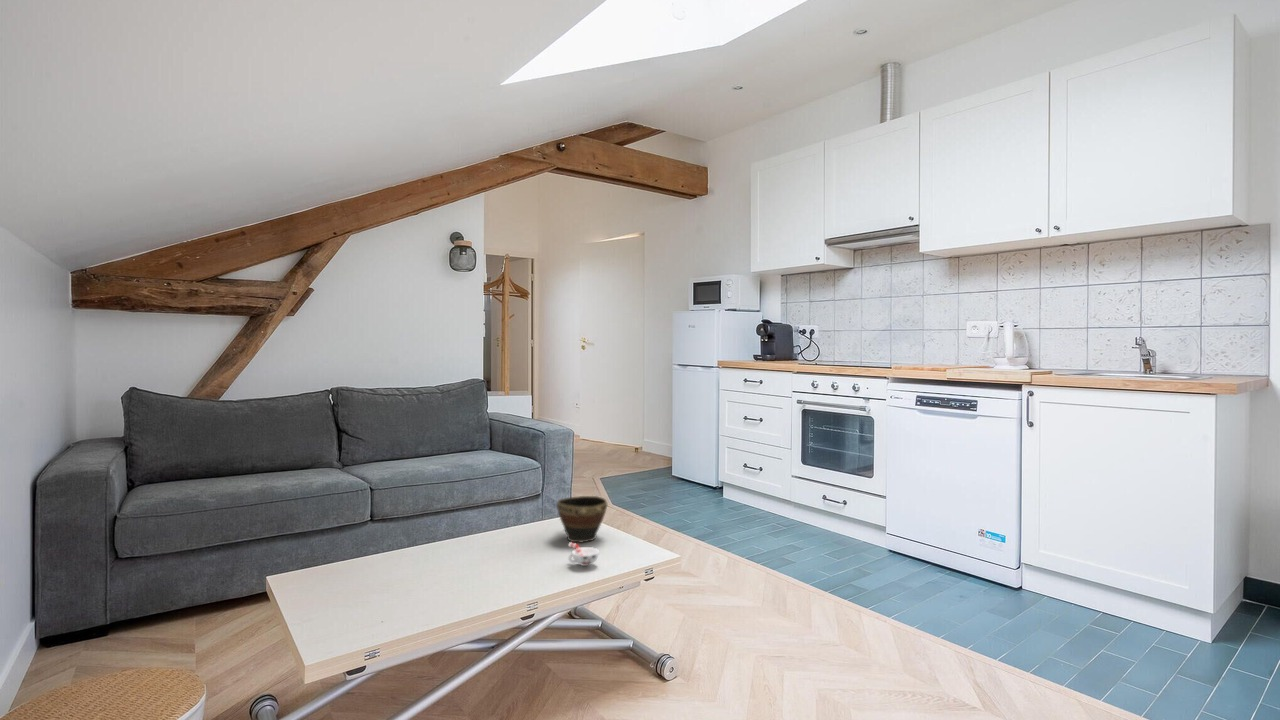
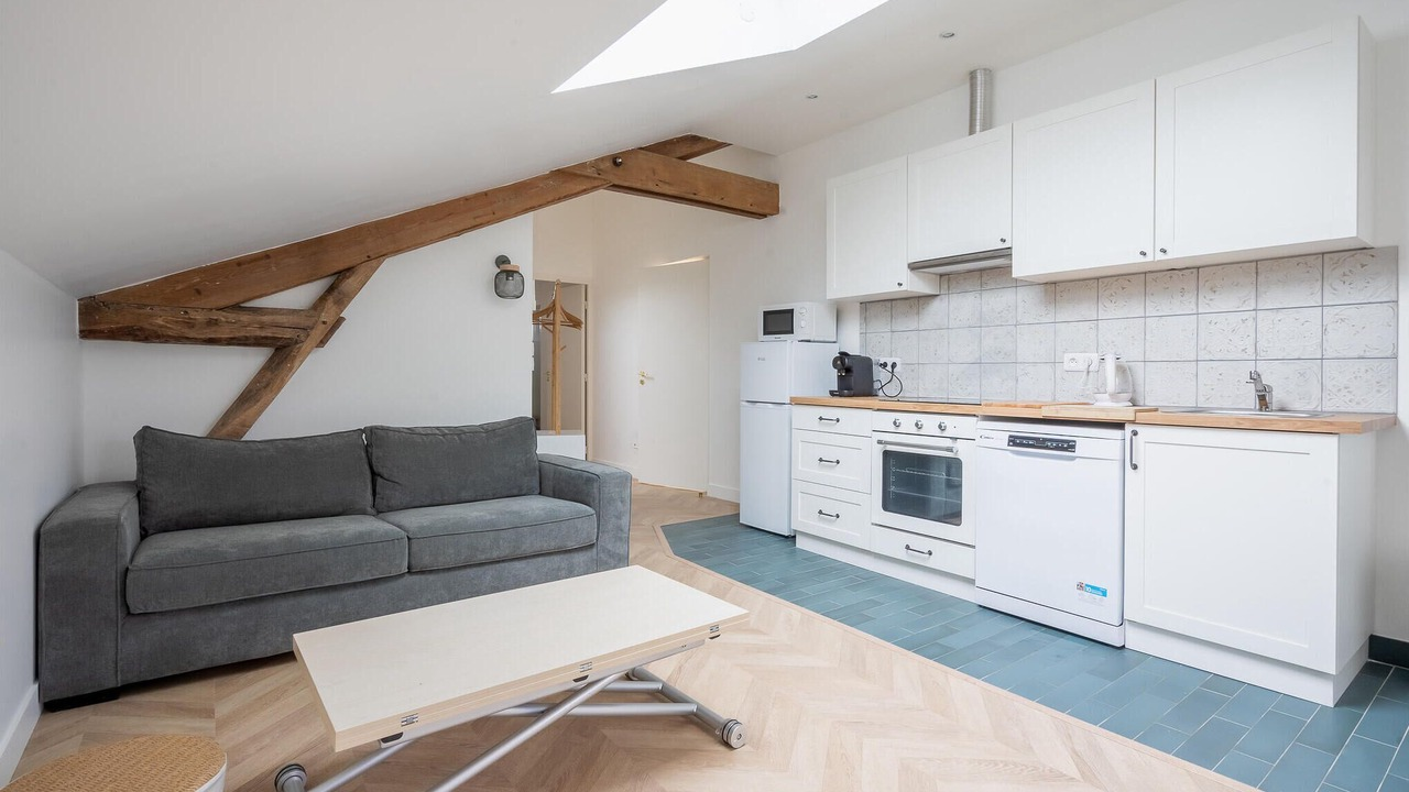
- bowl [556,495,608,544]
- cup [567,541,600,567]
